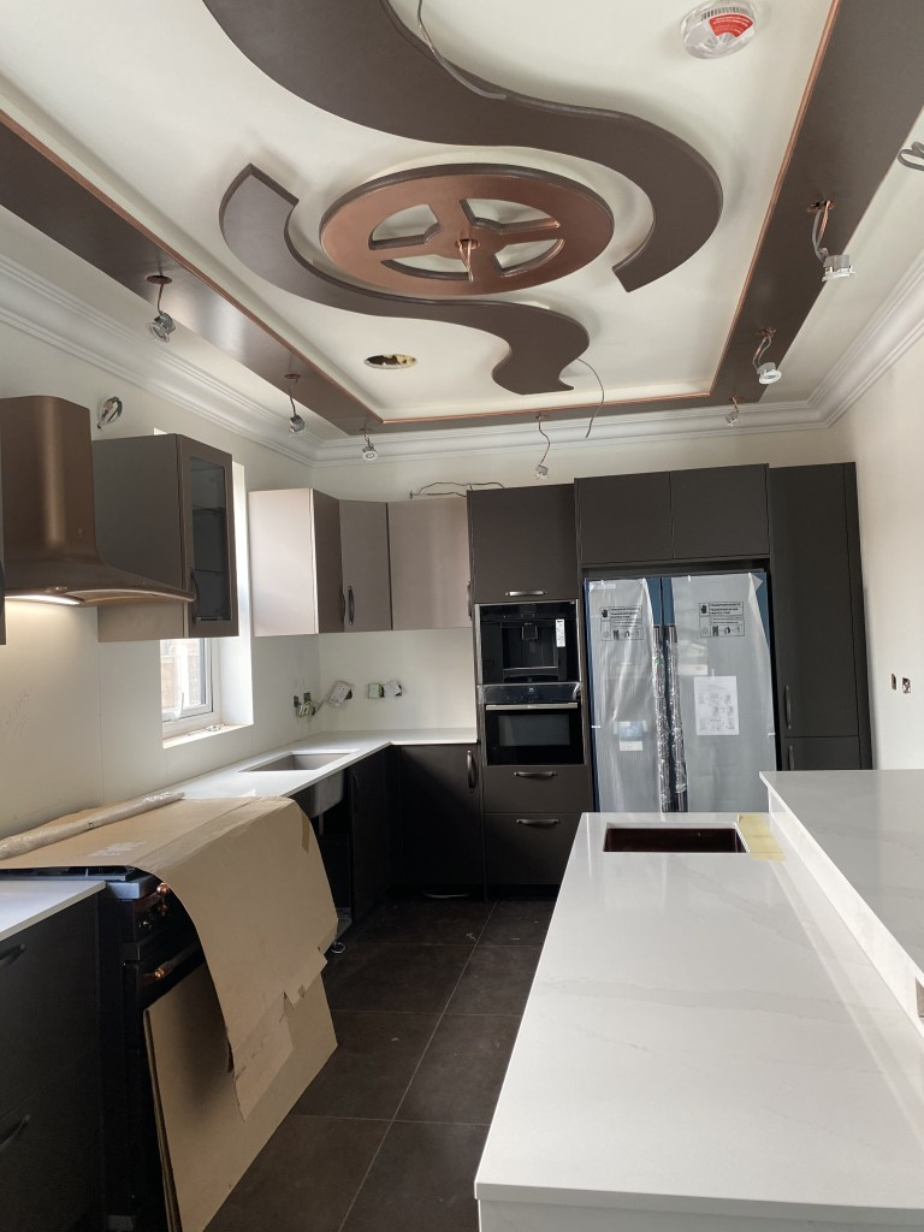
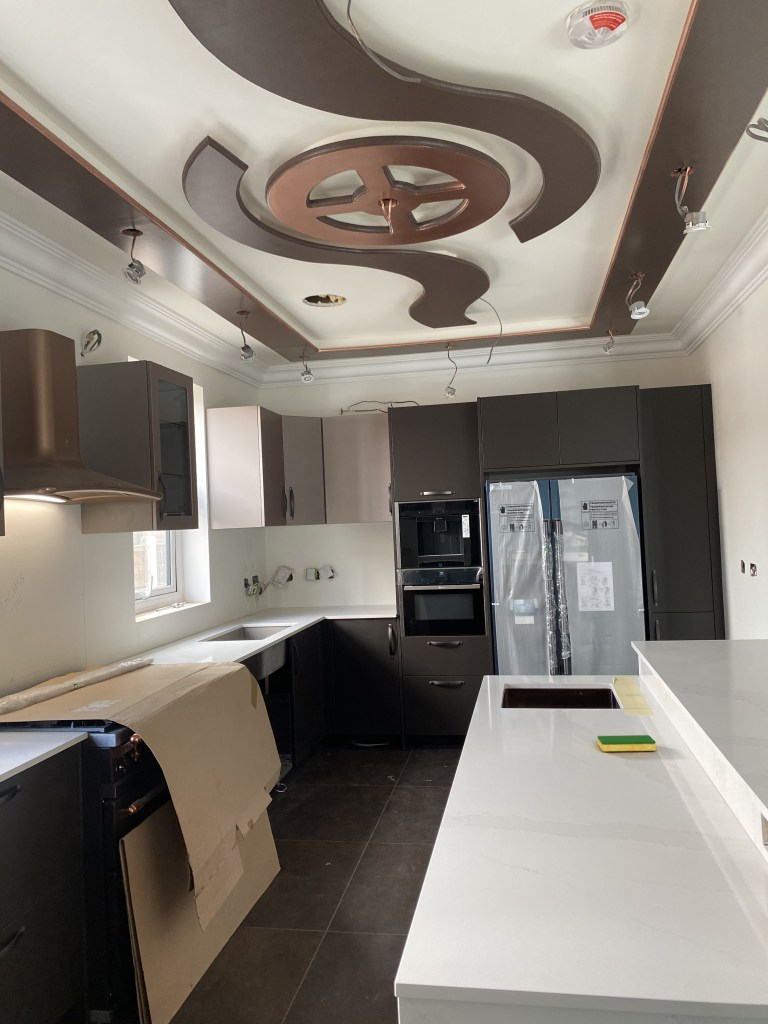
+ dish sponge [596,734,657,752]
